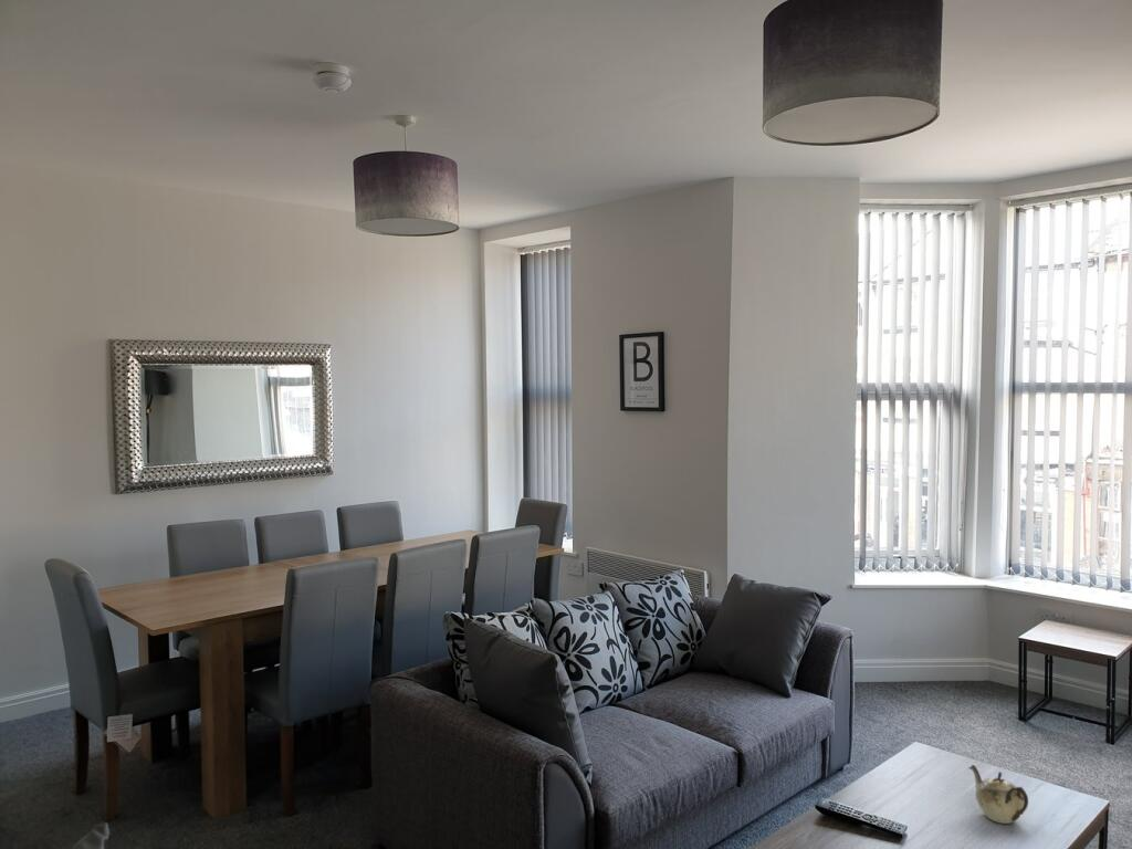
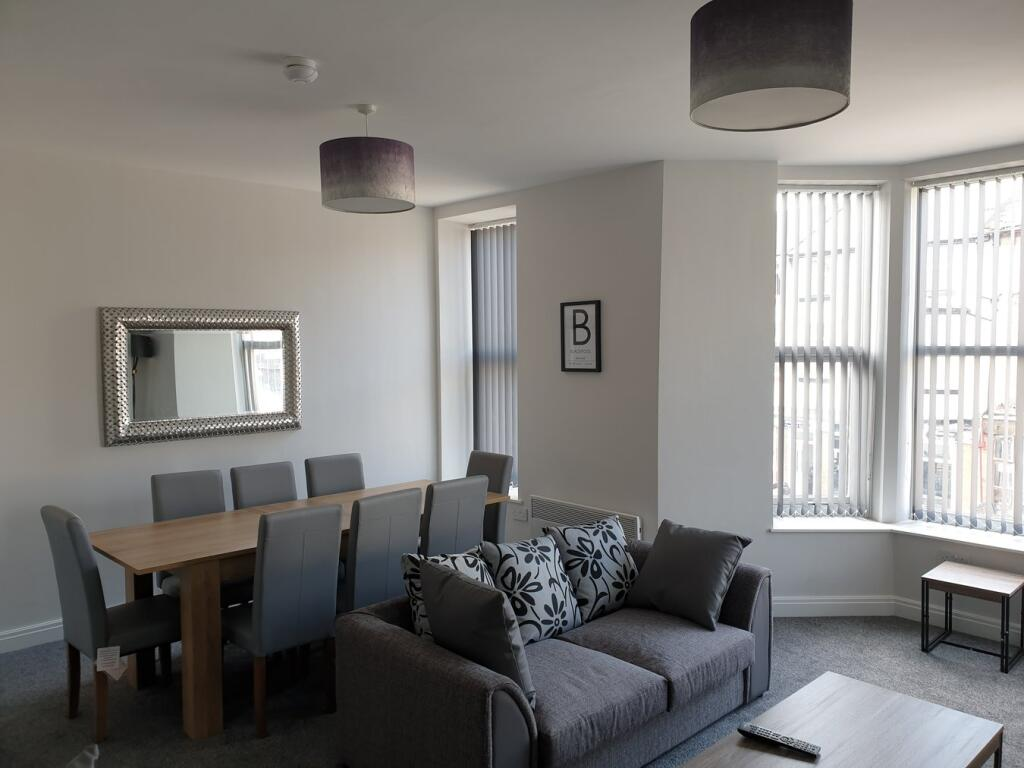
- teapot [967,764,1029,825]
